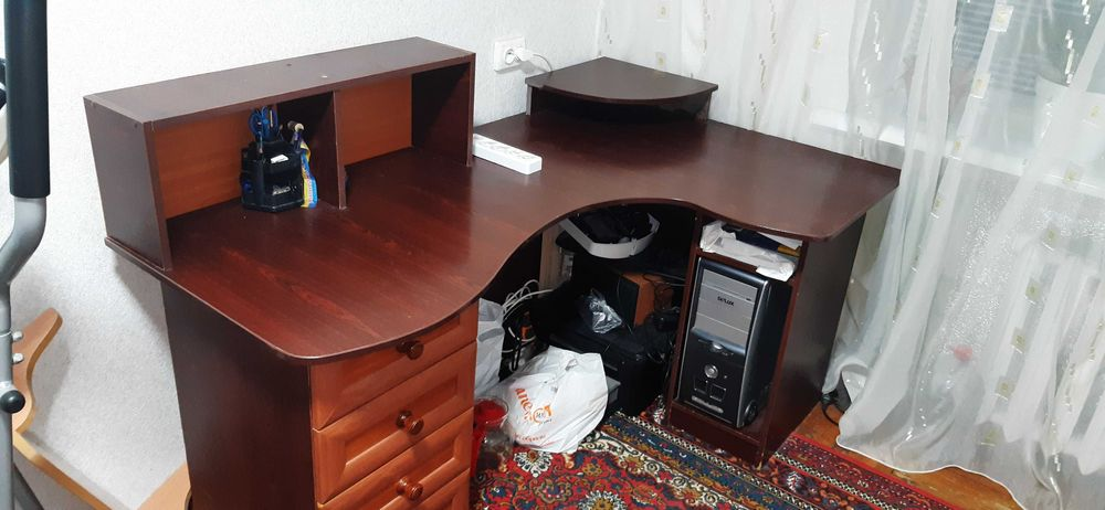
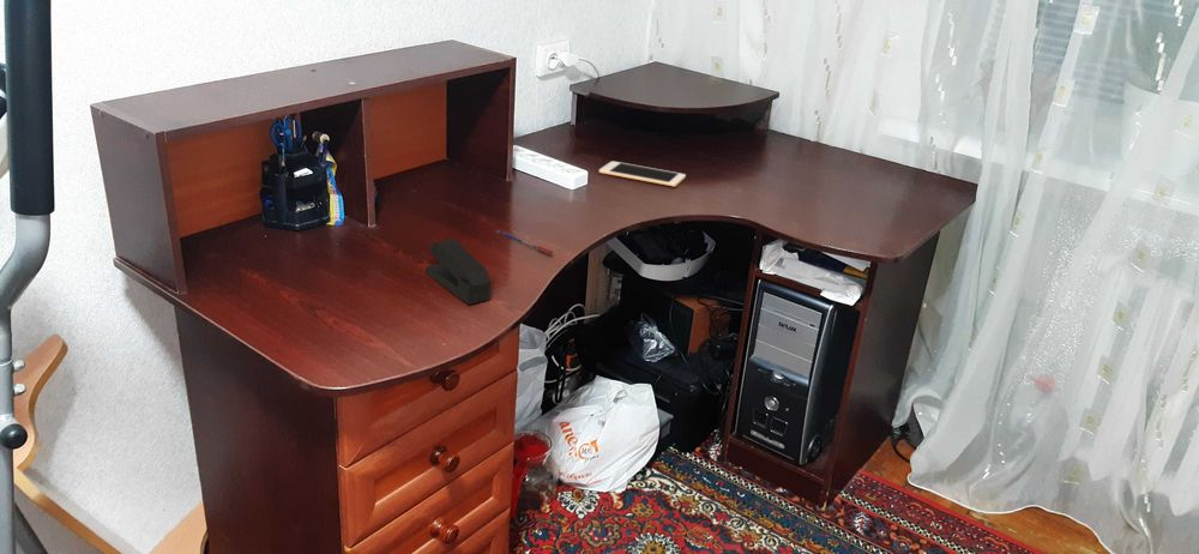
+ stapler [424,237,492,306]
+ pen [495,229,555,255]
+ cell phone [598,161,687,187]
